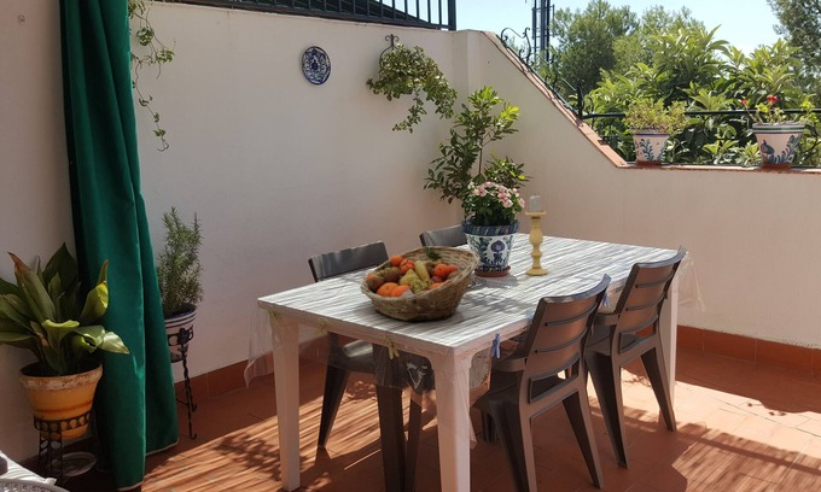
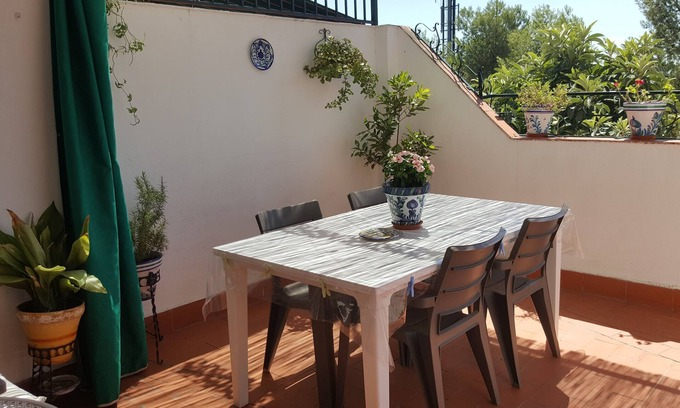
- candle holder [524,194,549,276]
- fruit basket [359,245,481,322]
